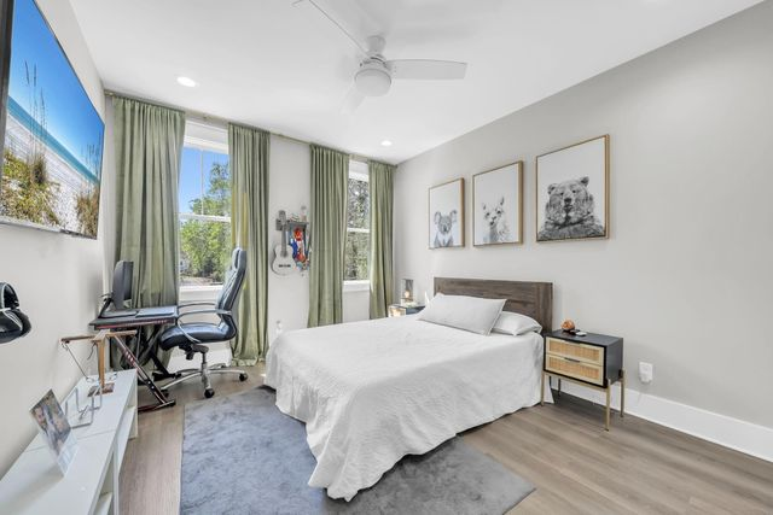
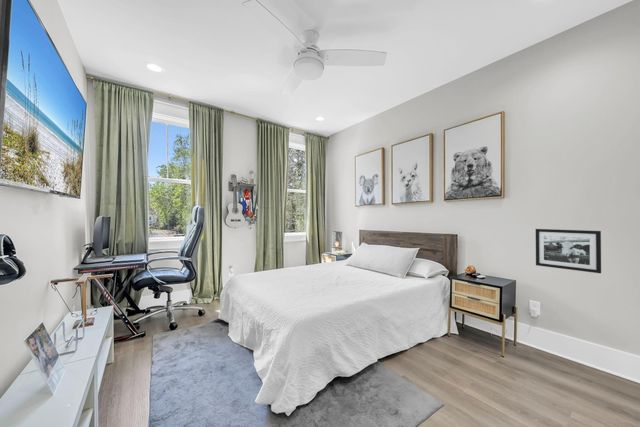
+ picture frame [535,228,602,274]
